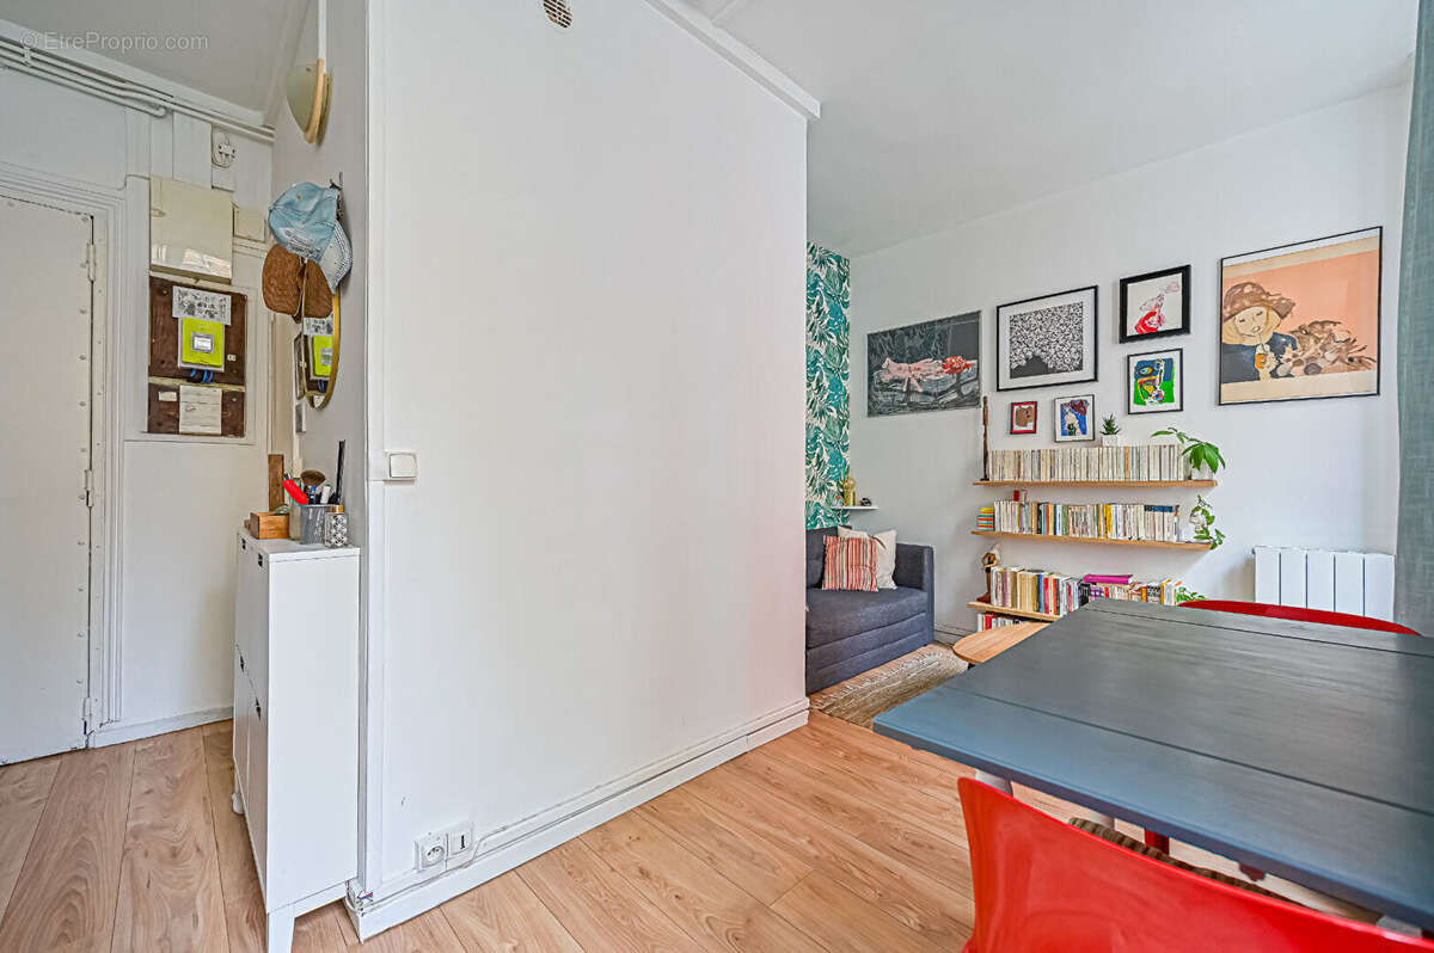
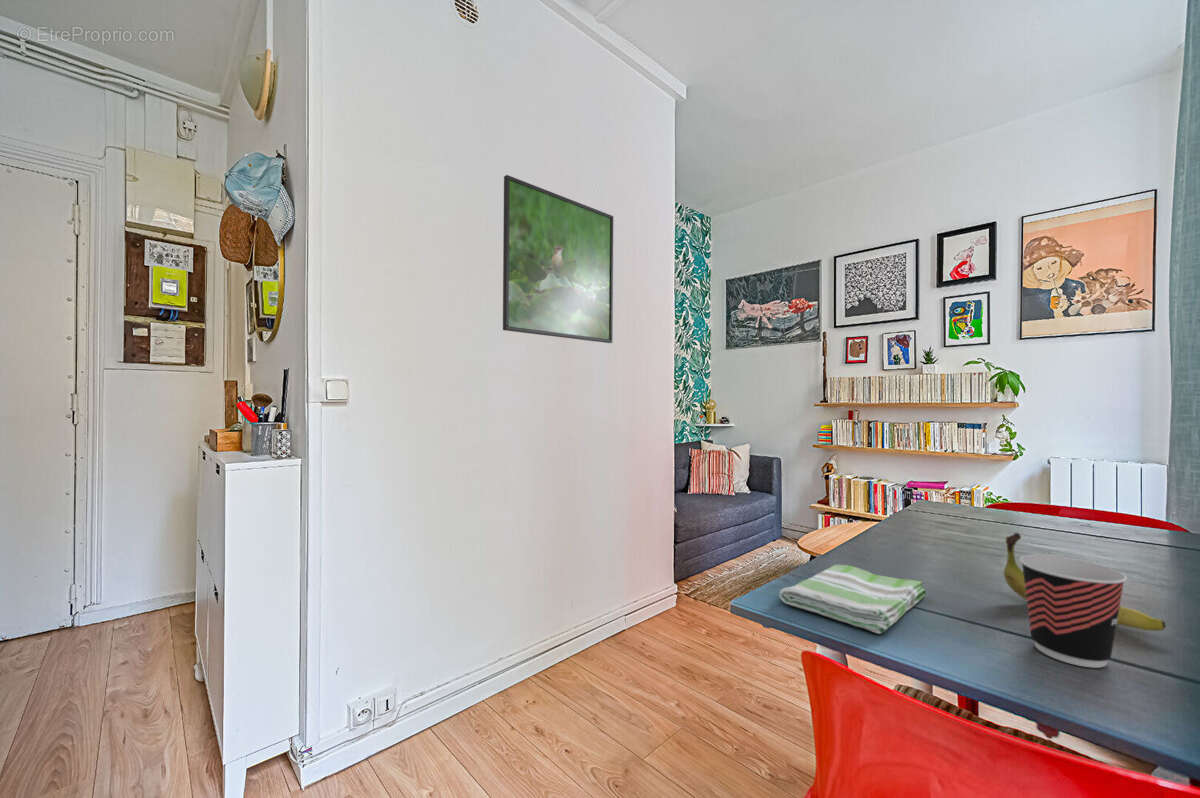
+ cup [1019,554,1128,669]
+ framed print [502,174,614,344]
+ dish towel [778,564,927,635]
+ banana [1003,531,1167,632]
